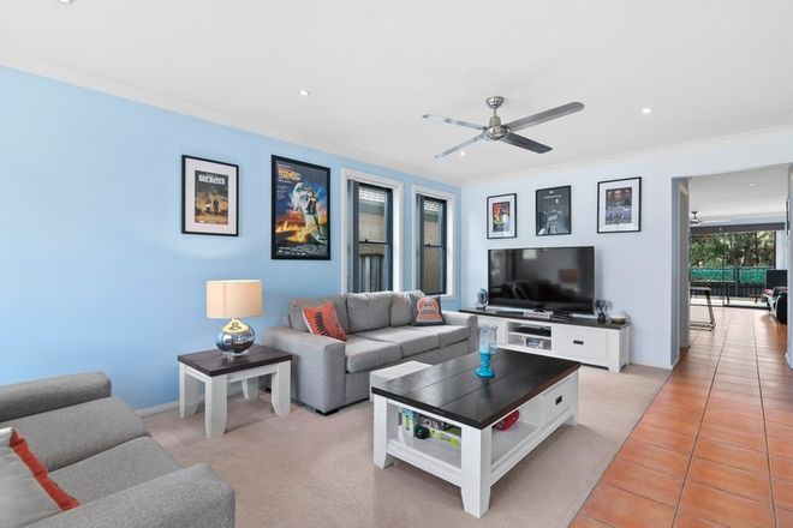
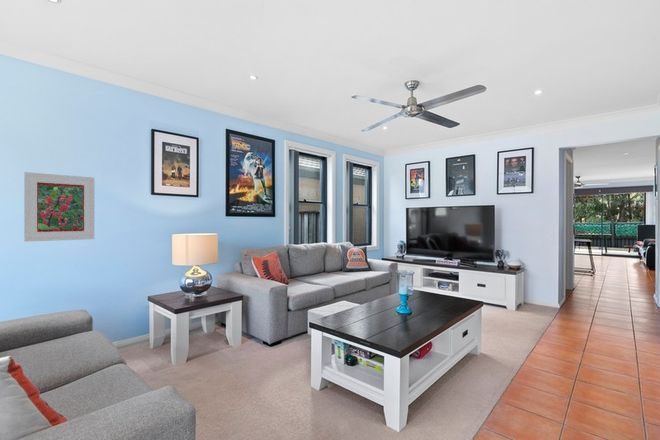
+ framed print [23,171,95,243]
